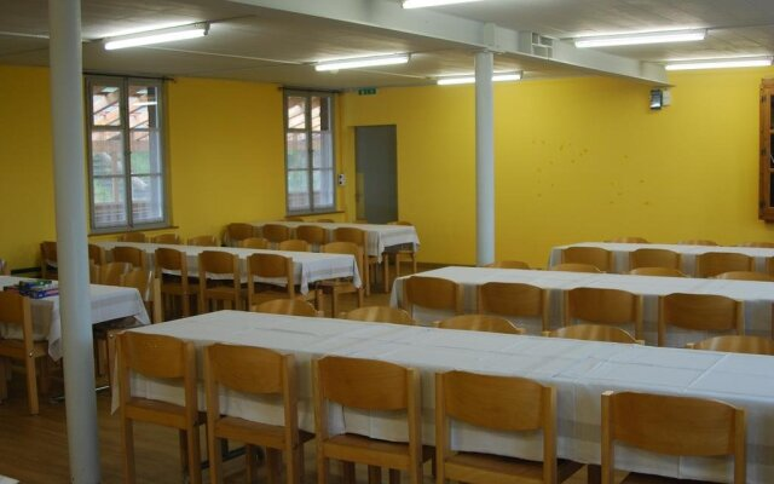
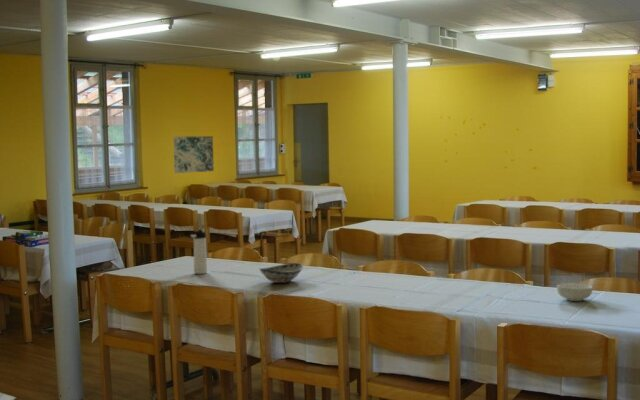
+ cereal bowl [556,282,593,302]
+ wall art [172,136,215,174]
+ thermos bottle [188,228,208,275]
+ decorative bowl [258,262,304,284]
